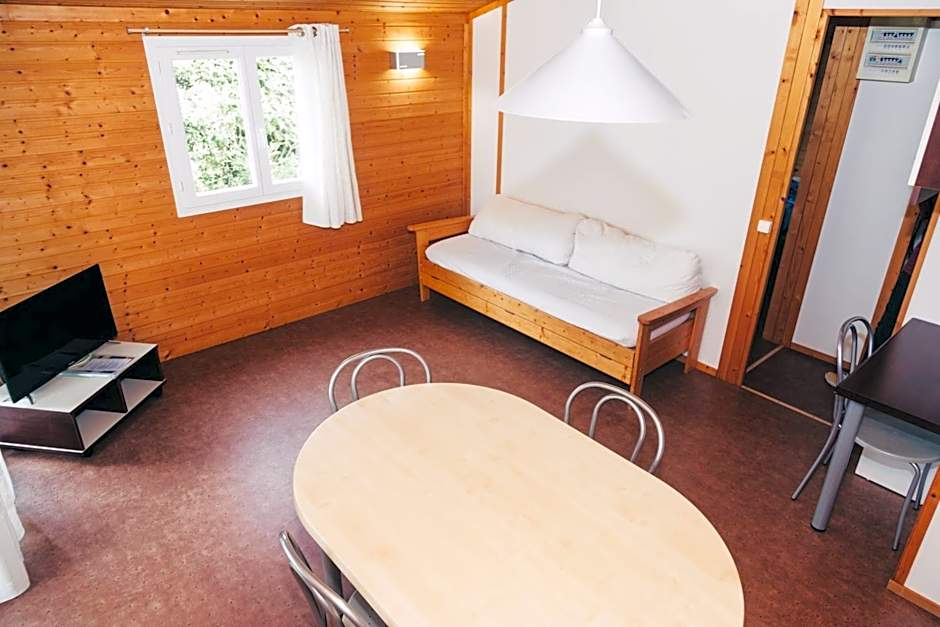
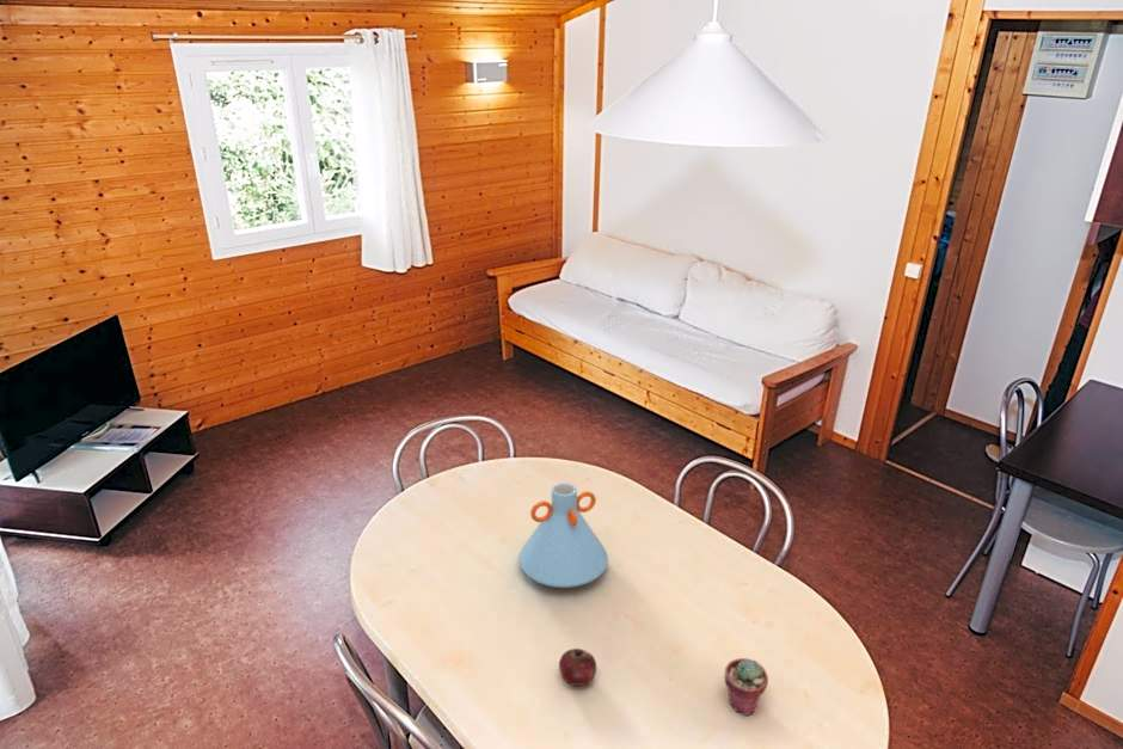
+ apple [558,647,597,687]
+ potted succulent [724,657,769,717]
+ vase [517,481,609,589]
